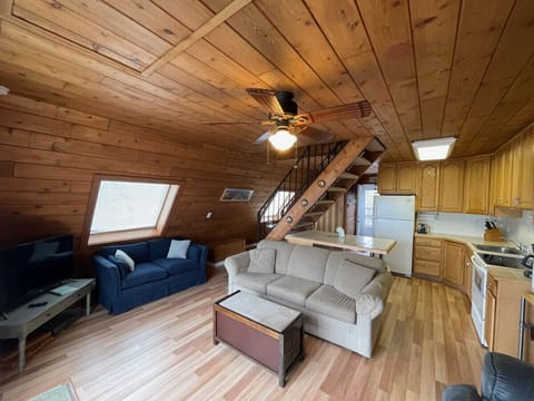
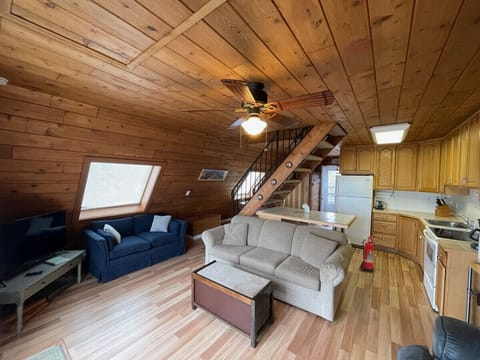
+ fire extinguisher [358,235,377,273]
